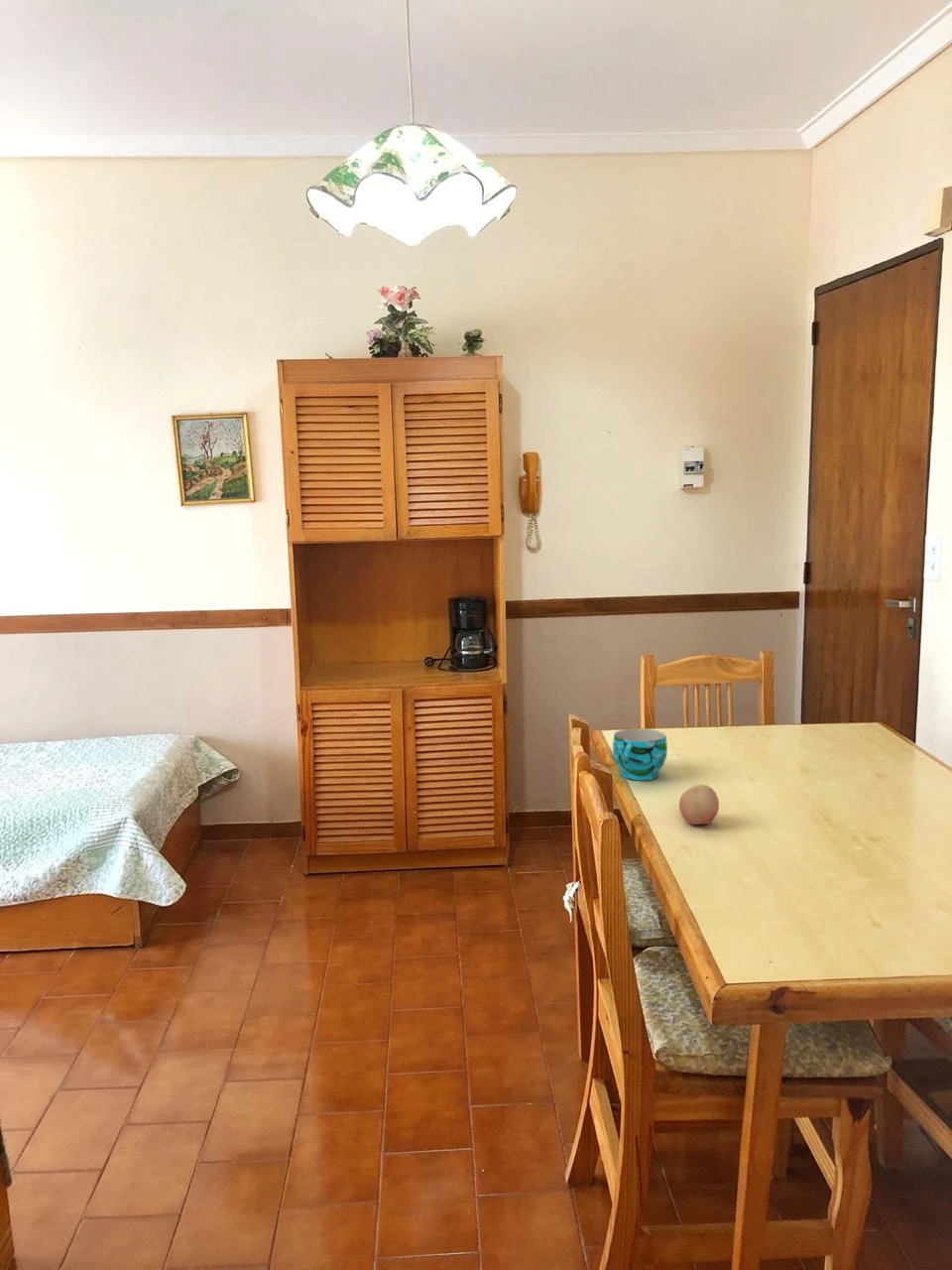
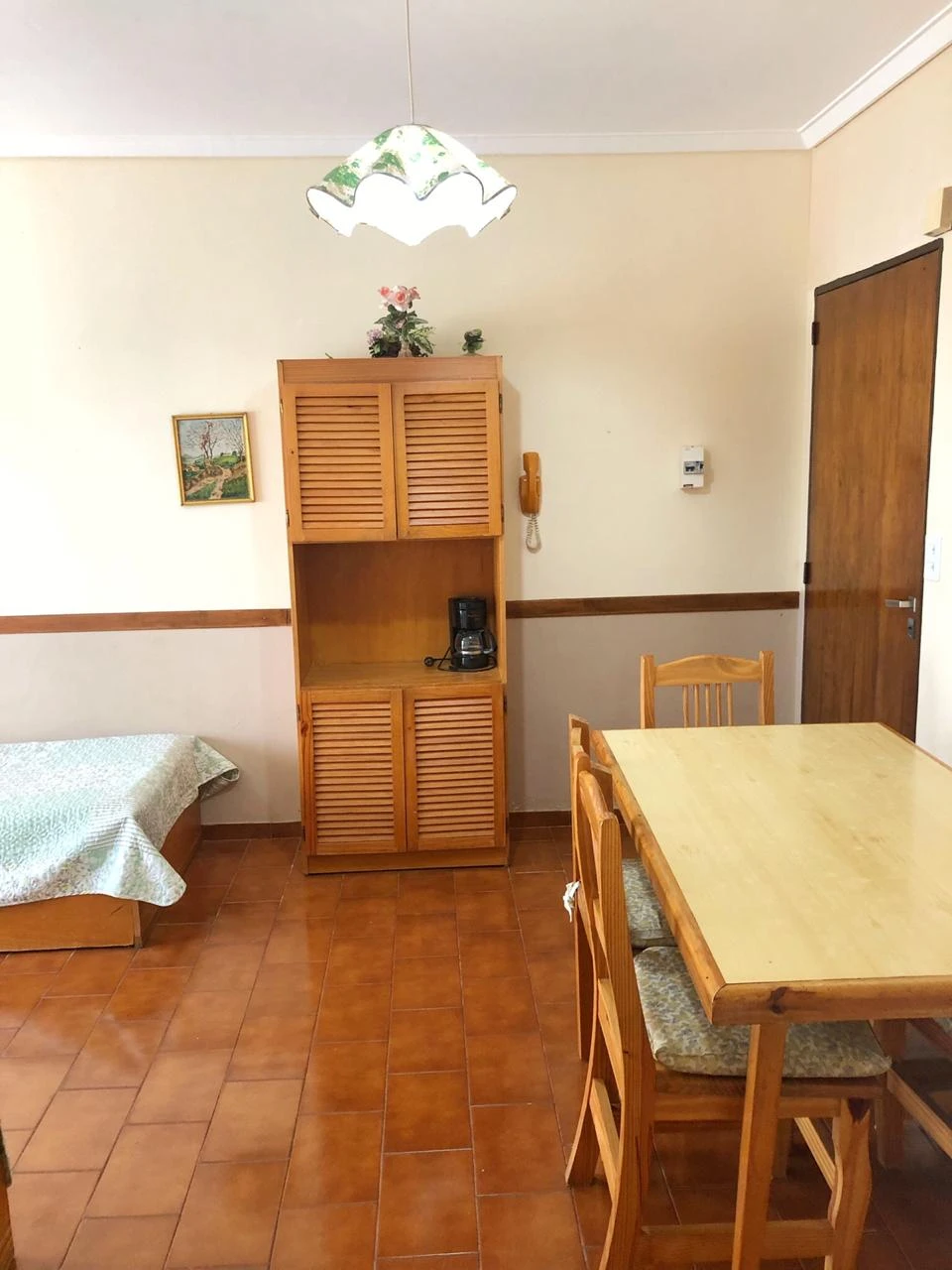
- cup [612,727,668,782]
- fruit [678,784,720,826]
